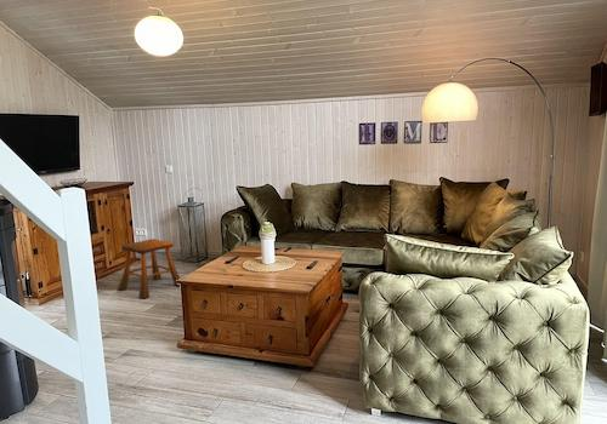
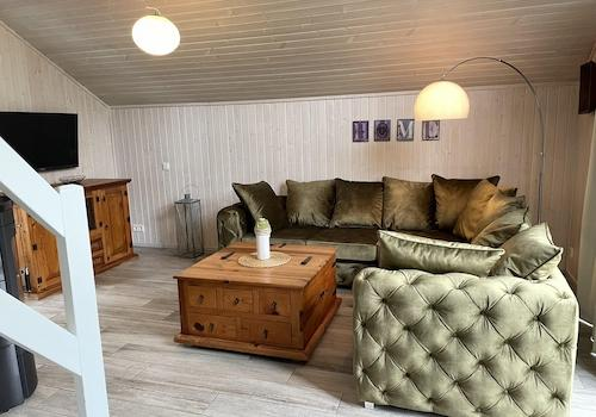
- stool [117,237,181,299]
